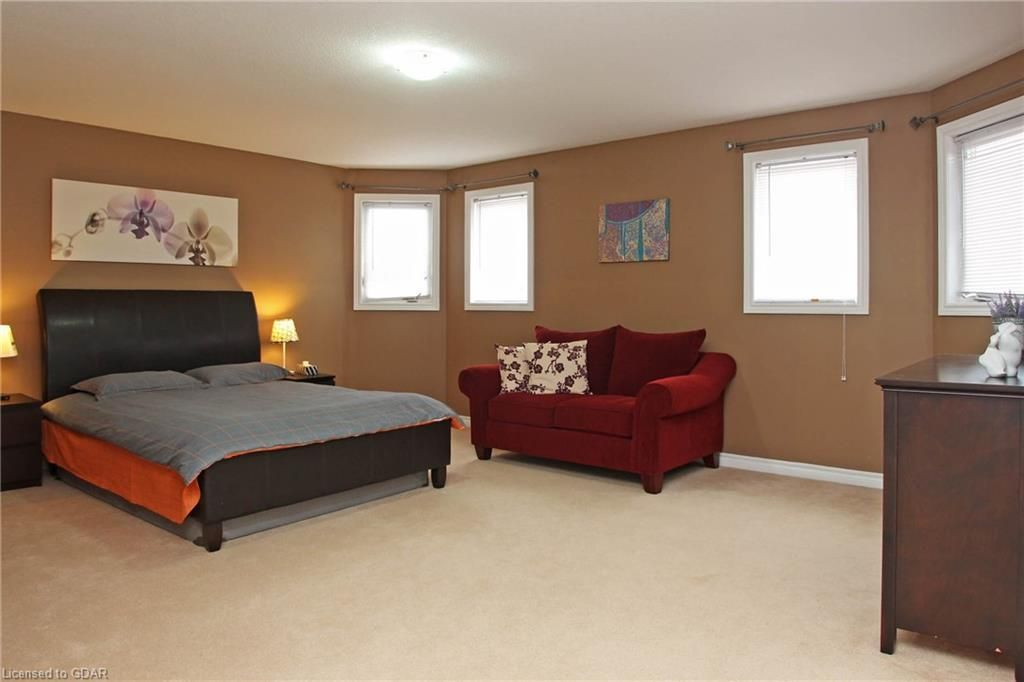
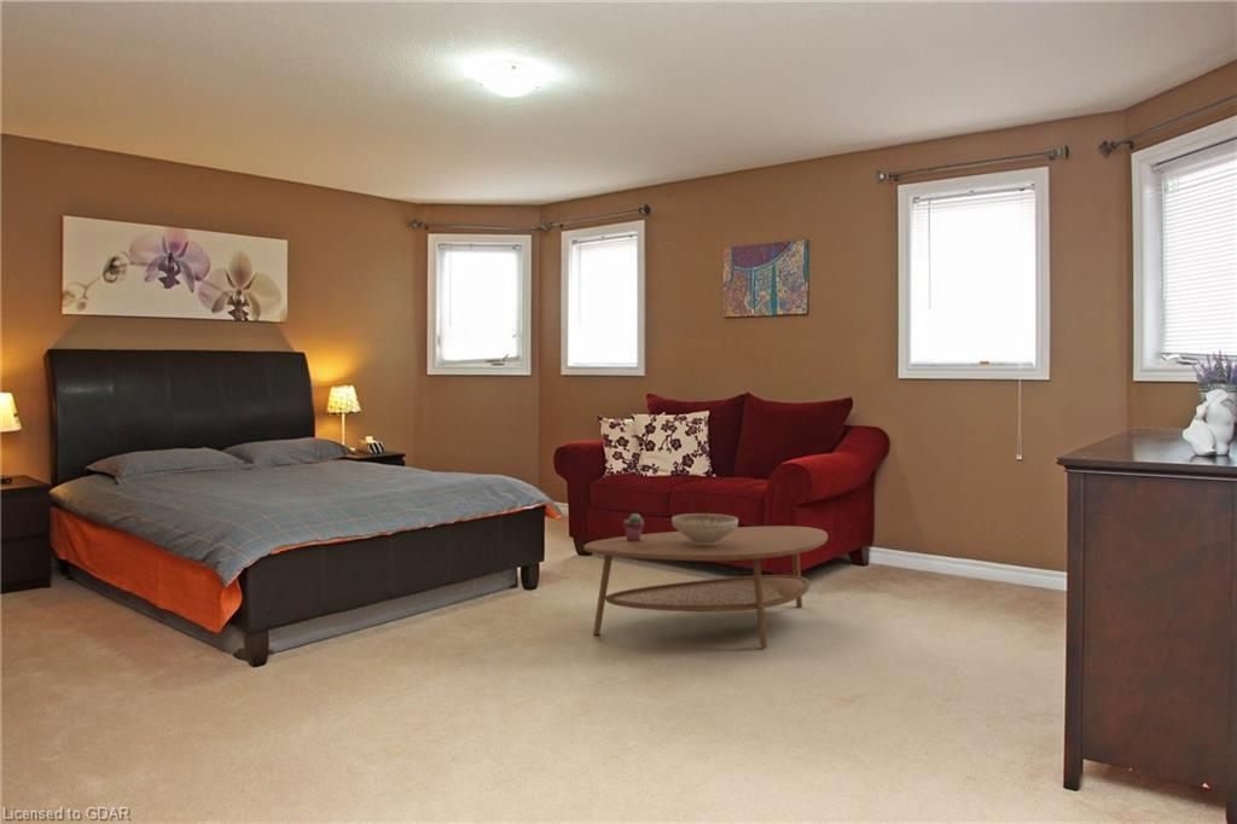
+ decorative bowl [670,512,739,546]
+ potted succulent [622,512,645,541]
+ coffee table [582,524,829,649]
